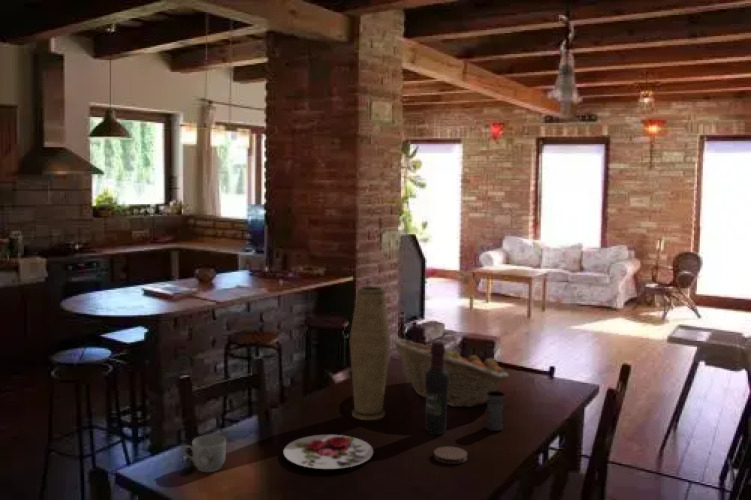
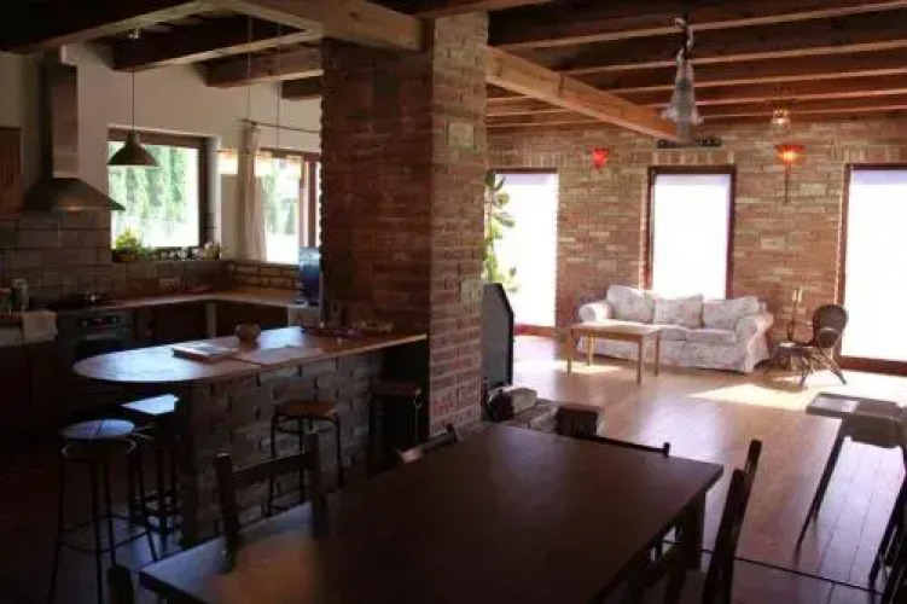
- wine bottle [424,340,449,436]
- plate [282,434,374,470]
- coaster [433,446,468,465]
- jar [485,390,506,432]
- fruit basket [391,337,510,408]
- mug [182,434,227,473]
- vase [349,285,391,421]
